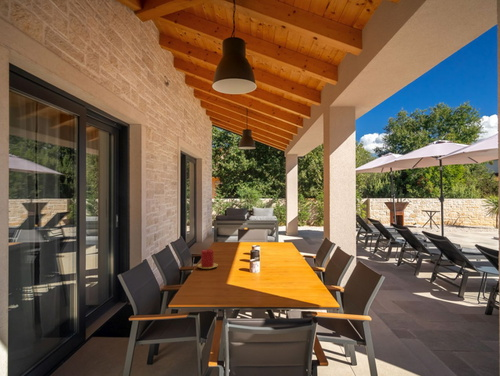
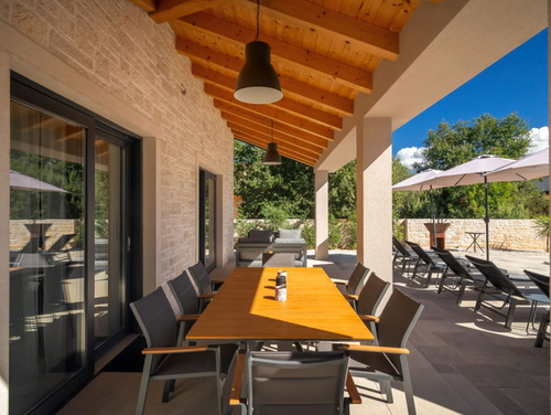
- candle [196,248,219,270]
